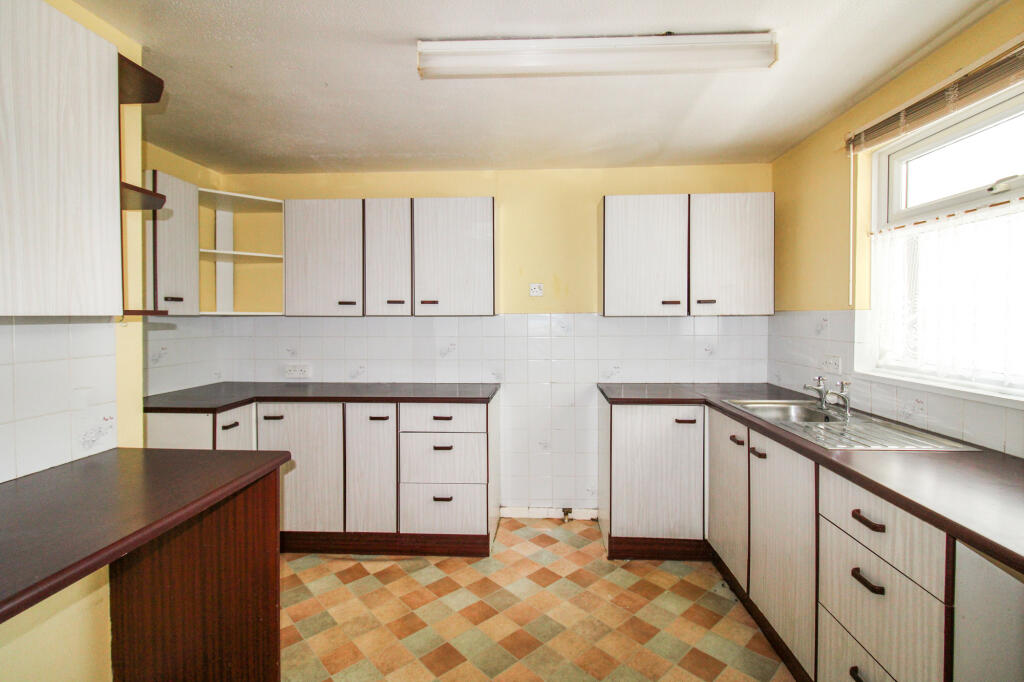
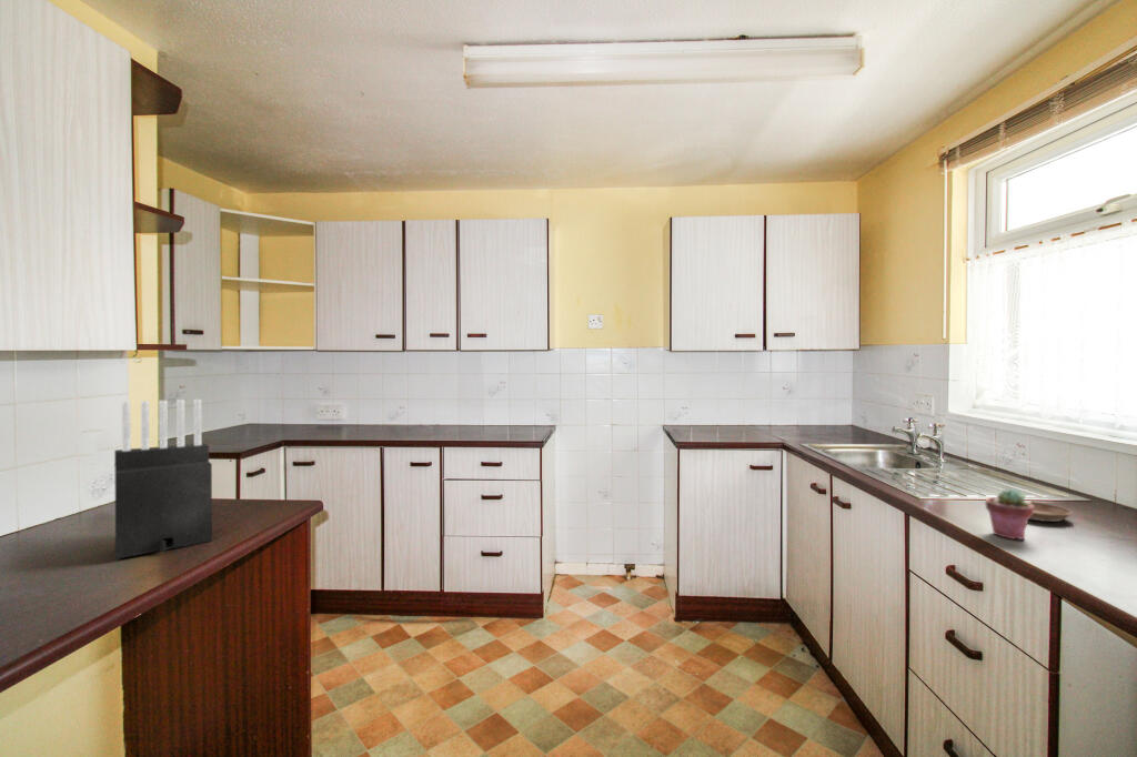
+ potted succulent [985,487,1034,541]
+ knife block [113,398,213,561]
+ saucer [1024,499,1073,523]
